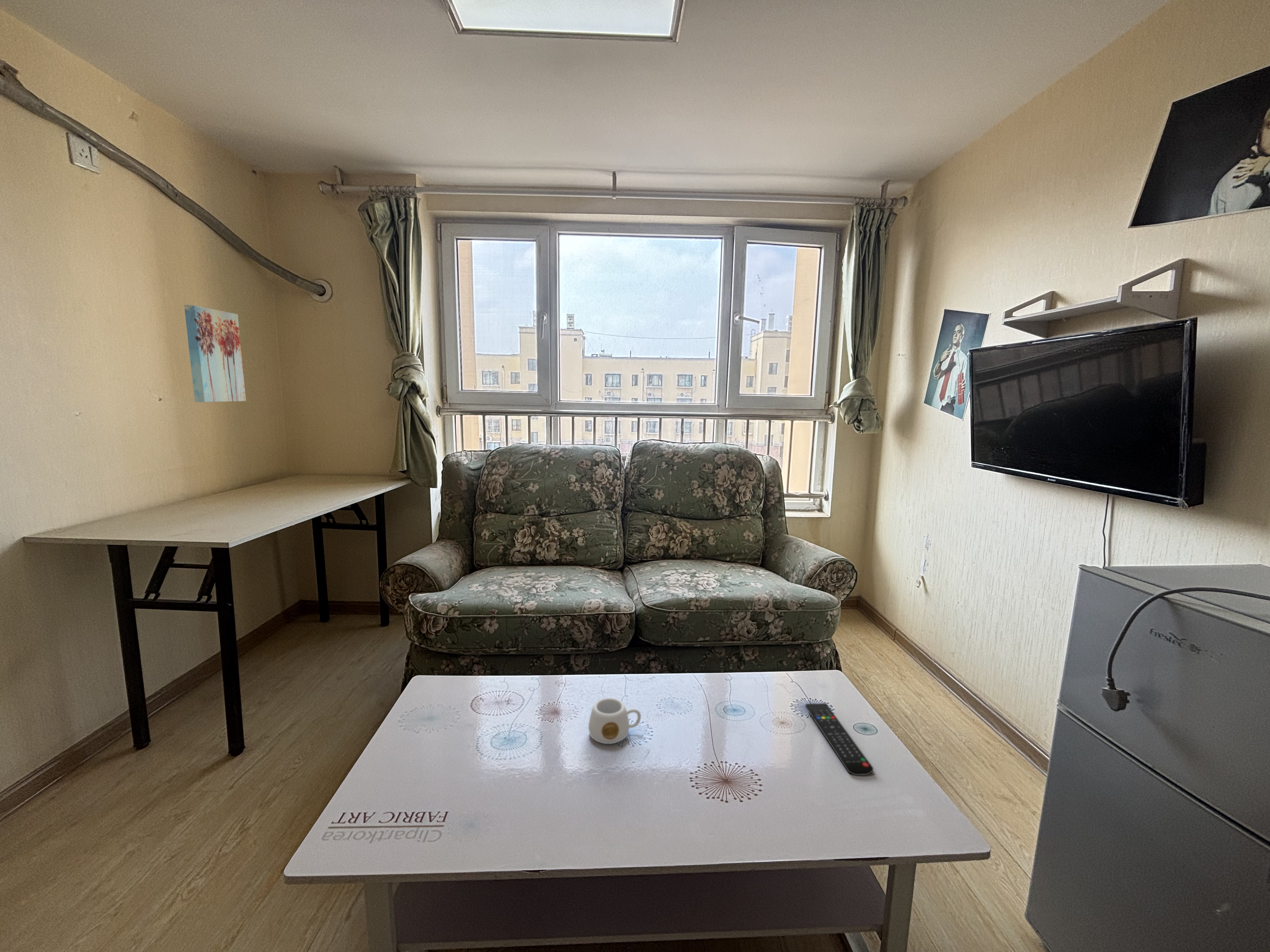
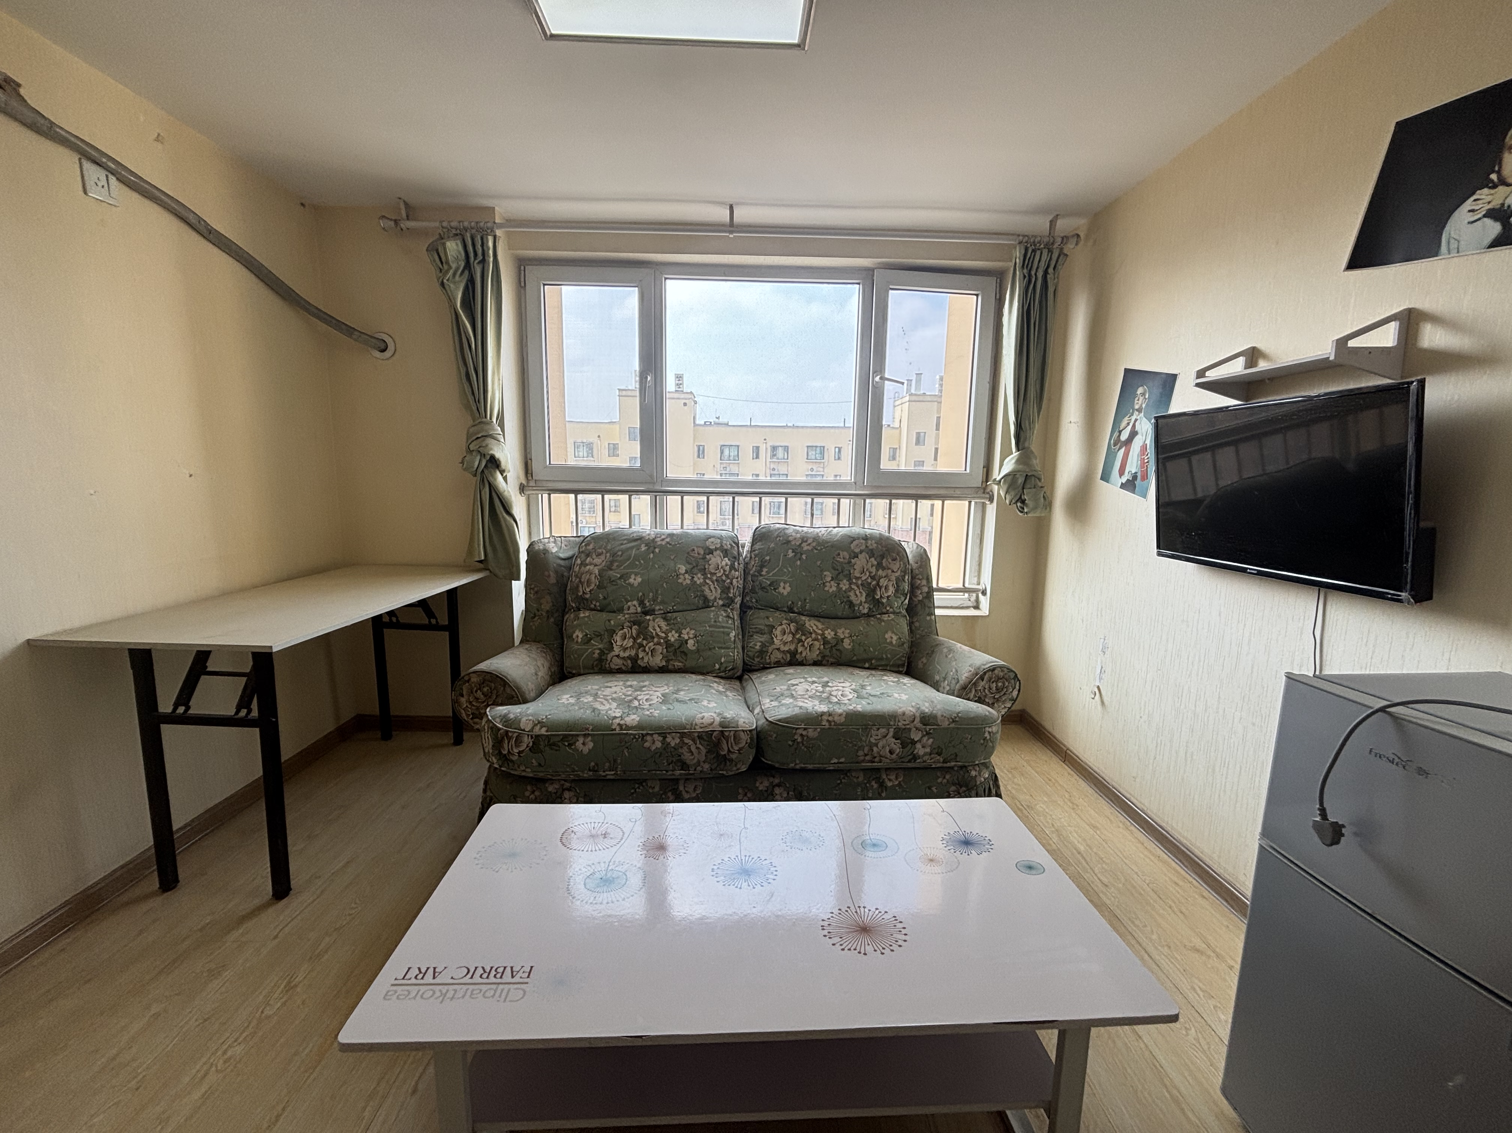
- remote control [805,703,874,775]
- wall art [184,304,246,402]
- mug [588,698,641,744]
